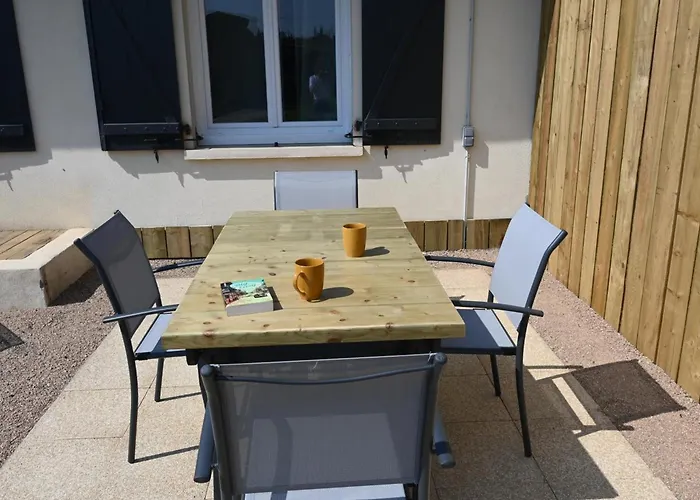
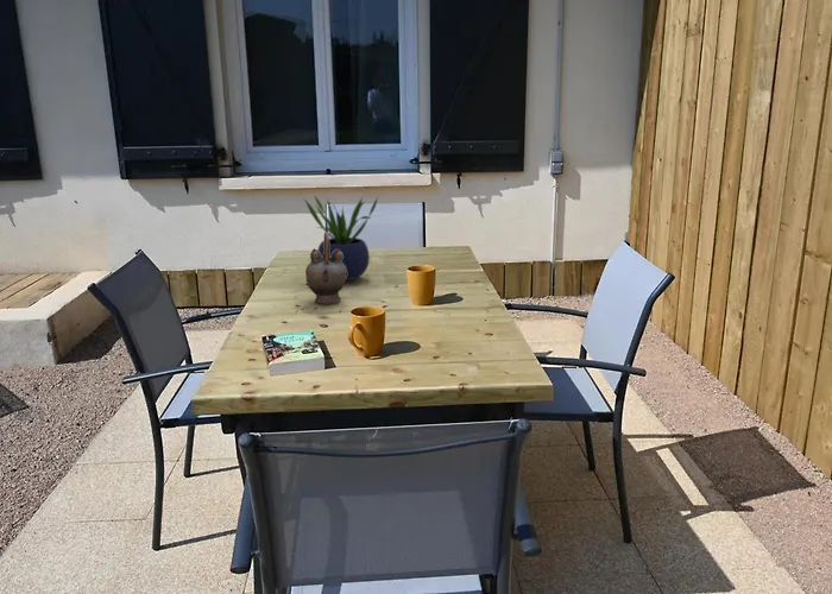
+ teapot [304,230,347,305]
+ potted plant [303,194,379,282]
